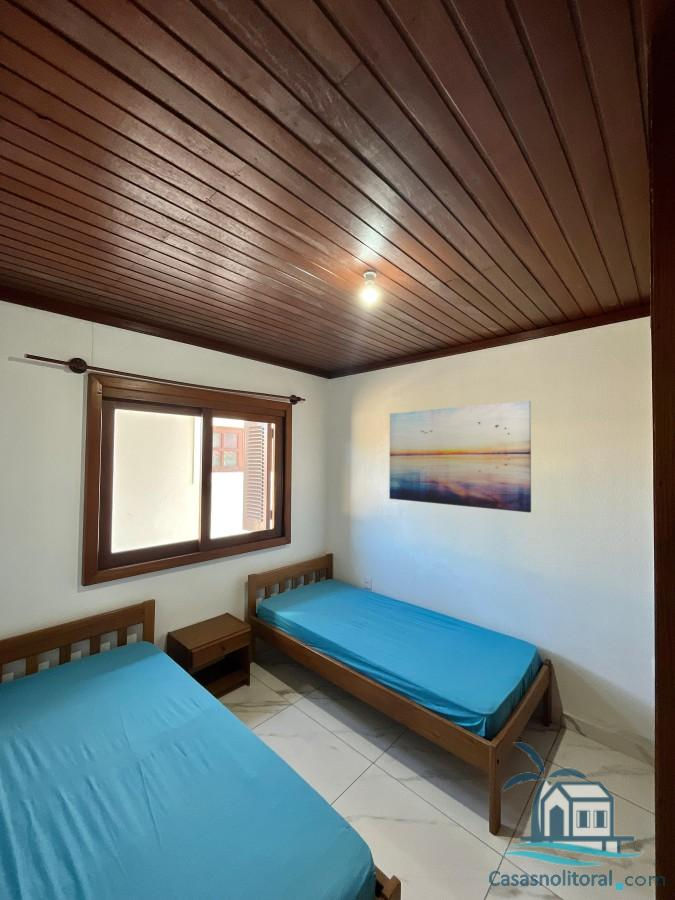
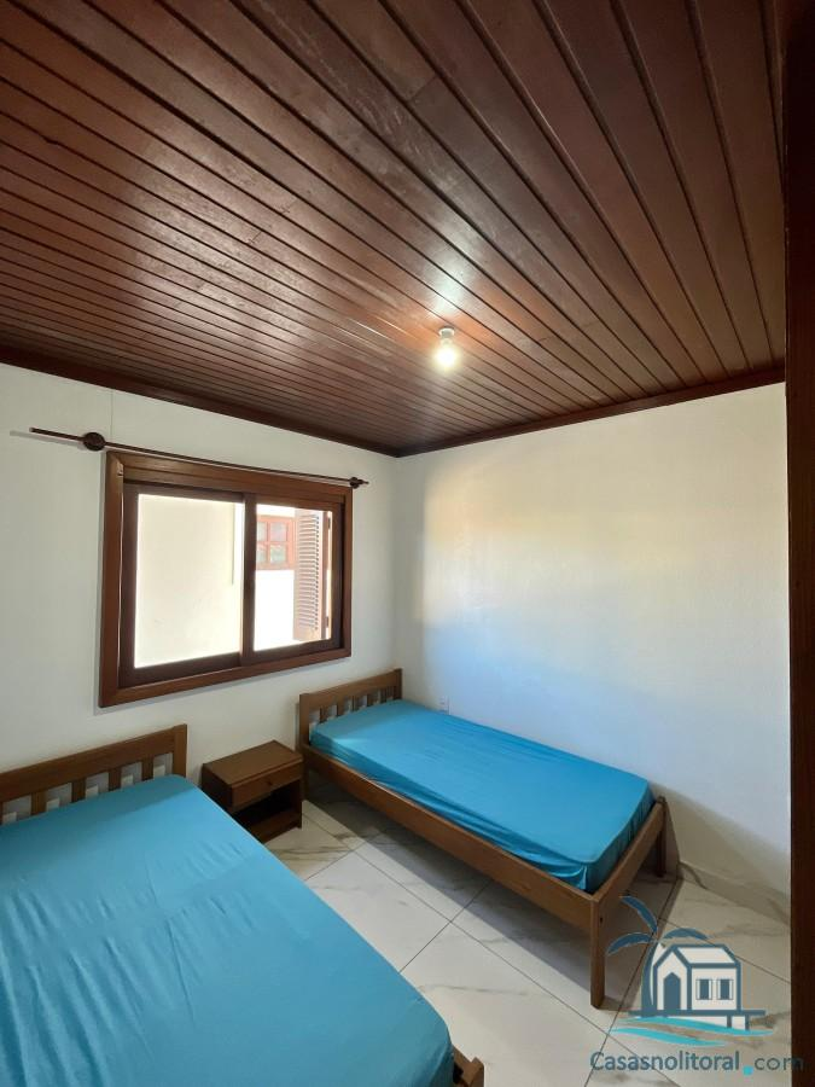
- wall art [388,400,532,514]
